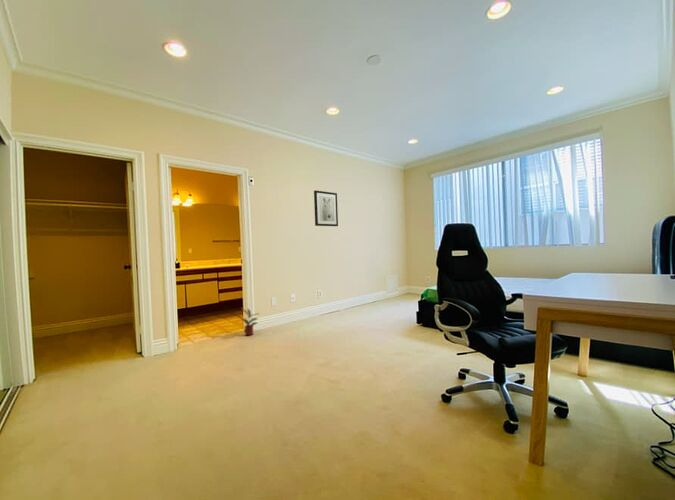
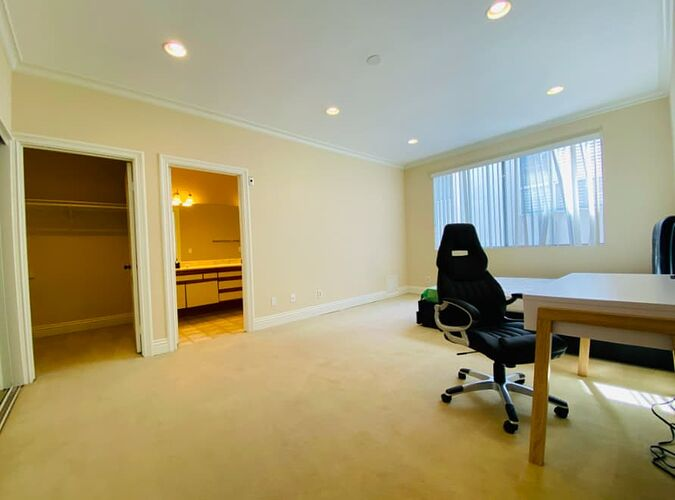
- wall art [313,189,339,227]
- potted plant [236,307,261,337]
